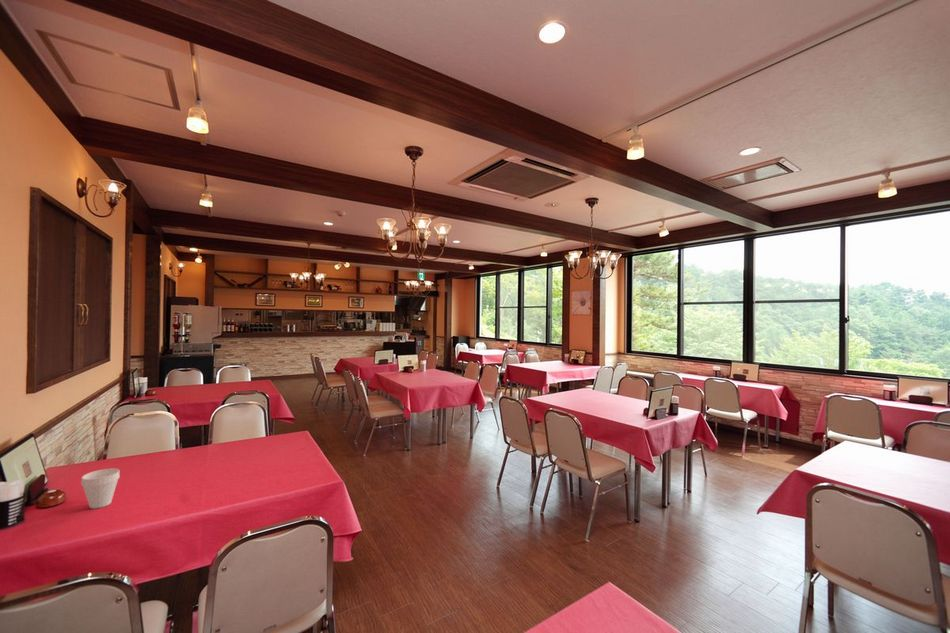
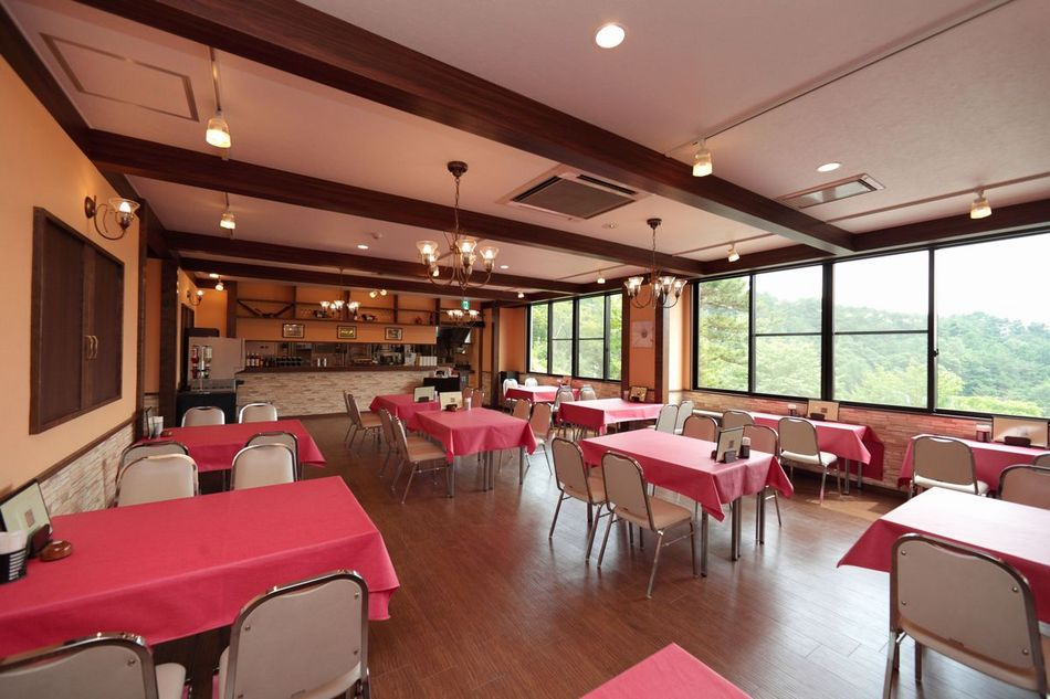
- cup [80,468,121,510]
